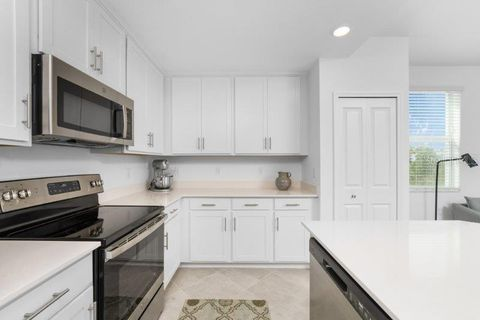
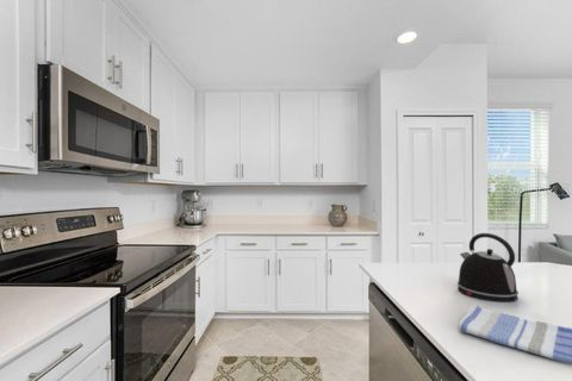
+ kettle [456,232,520,304]
+ dish towel [458,305,572,366]
